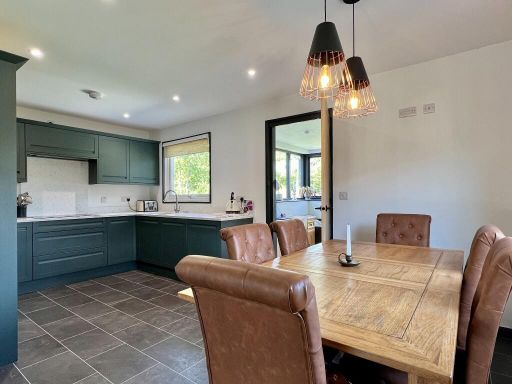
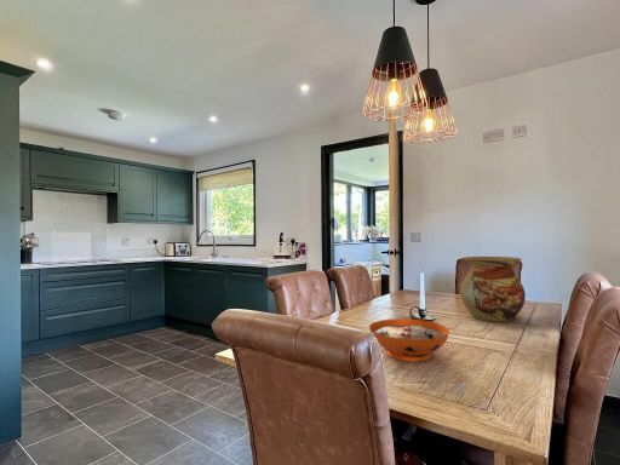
+ decorative bowl [368,317,450,362]
+ vase [459,256,527,323]
